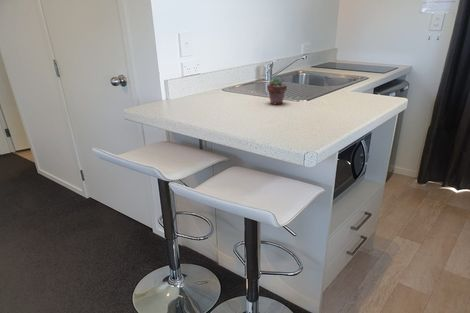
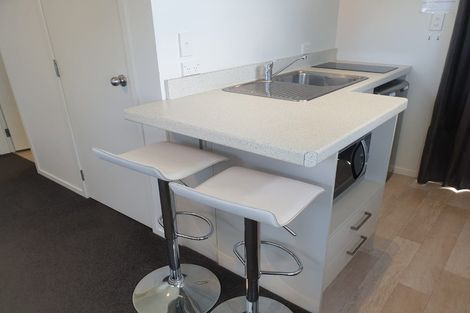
- potted succulent [266,76,288,106]
